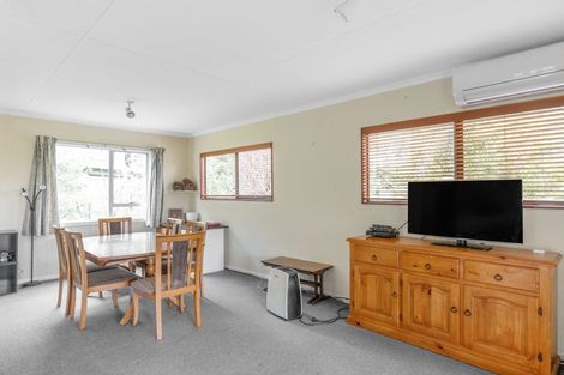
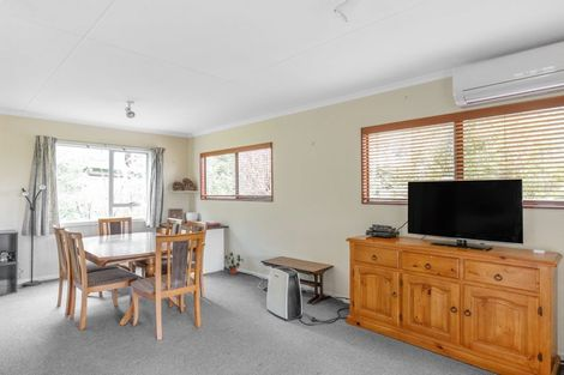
+ potted plant [223,252,245,276]
